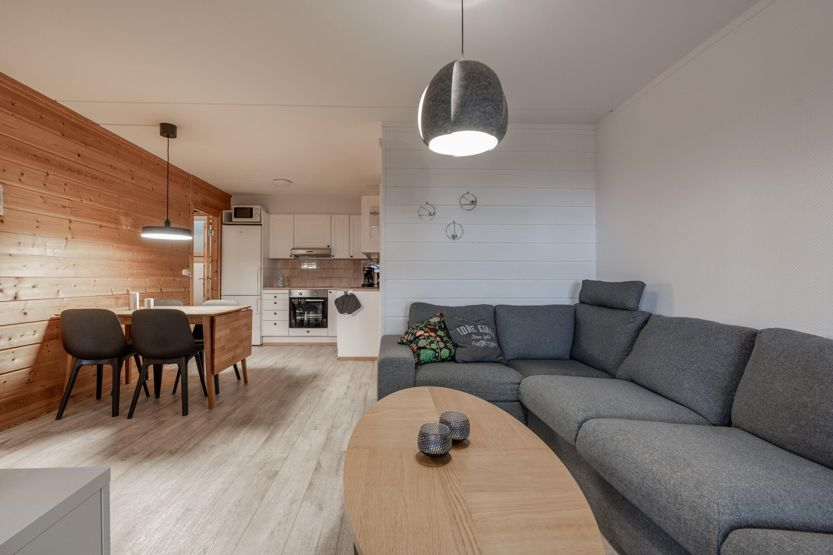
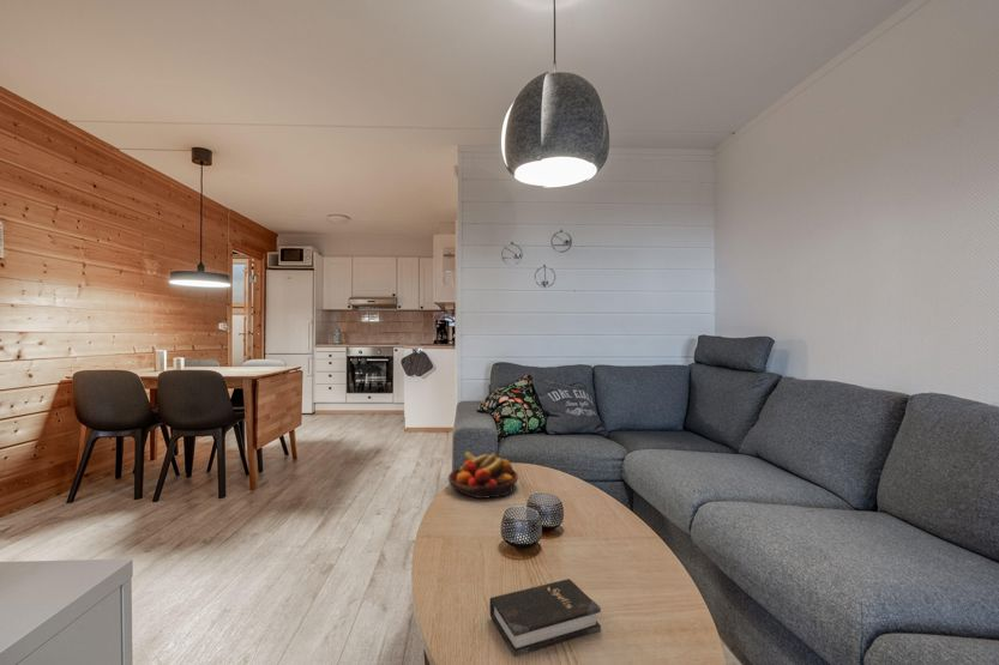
+ fruit bowl [447,451,519,500]
+ hardback book [488,578,602,658]
